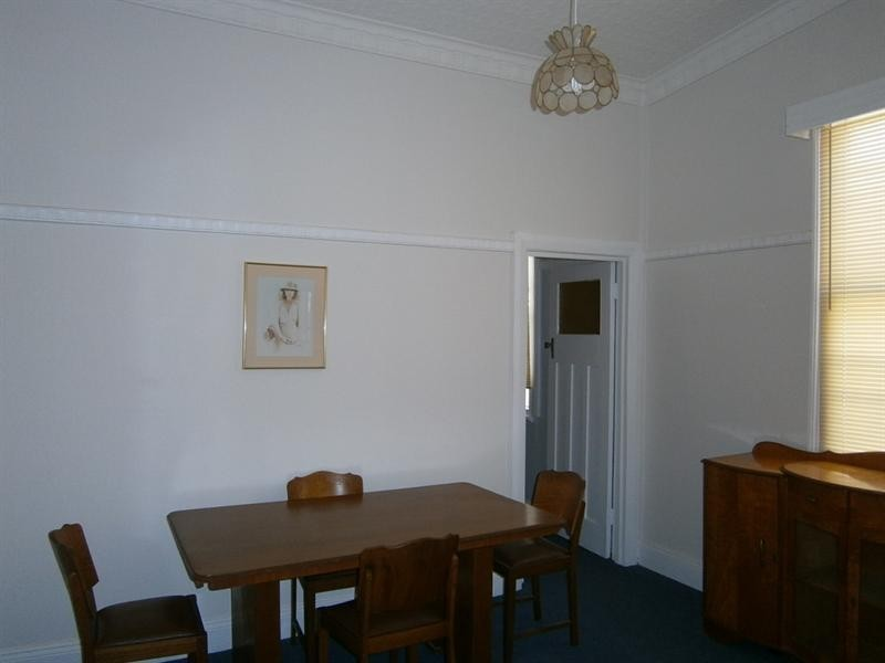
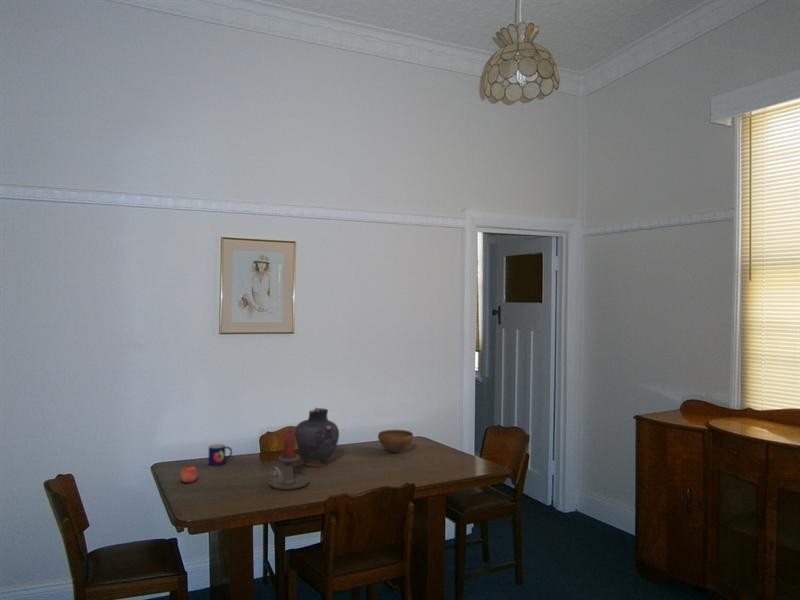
+ candle holder [268,428,310,491]
+ vase [294,407,340,468]
+ apple [179,463,198,484]
+ bowl [377,429,414,454]
+ mug [207,443,233,467]
